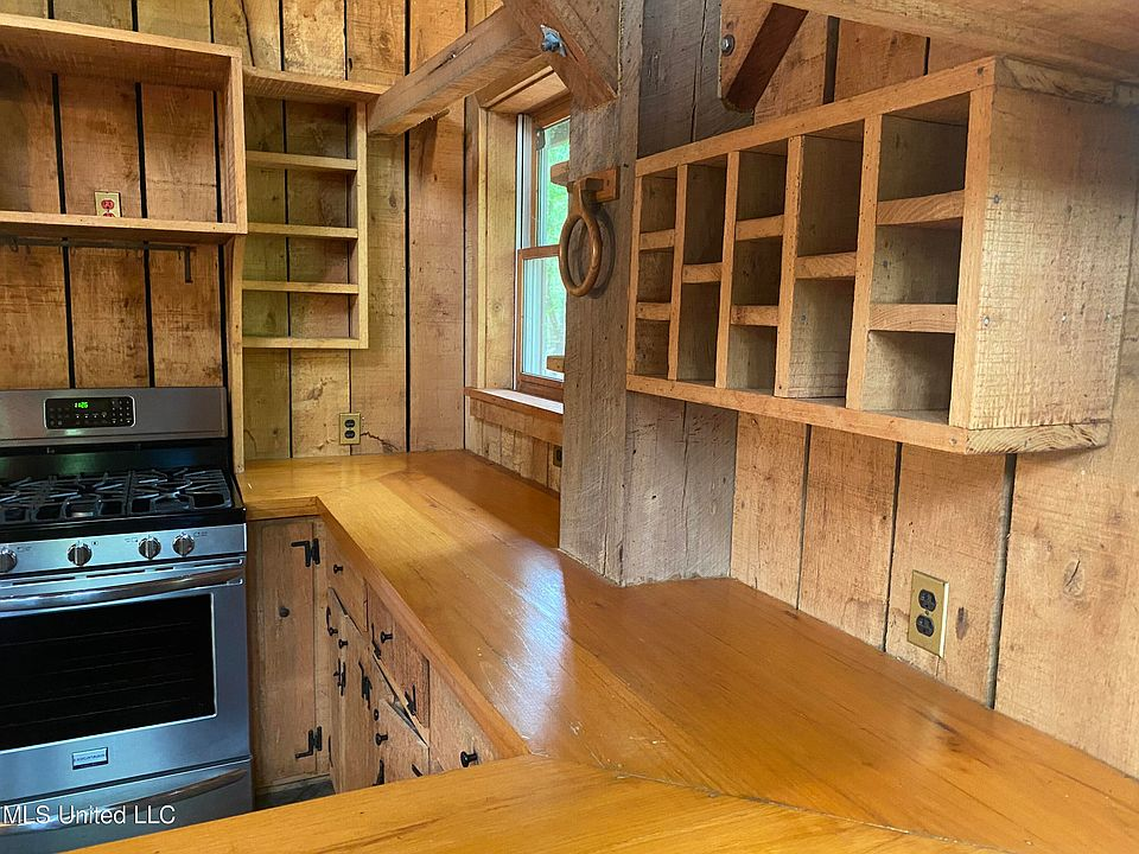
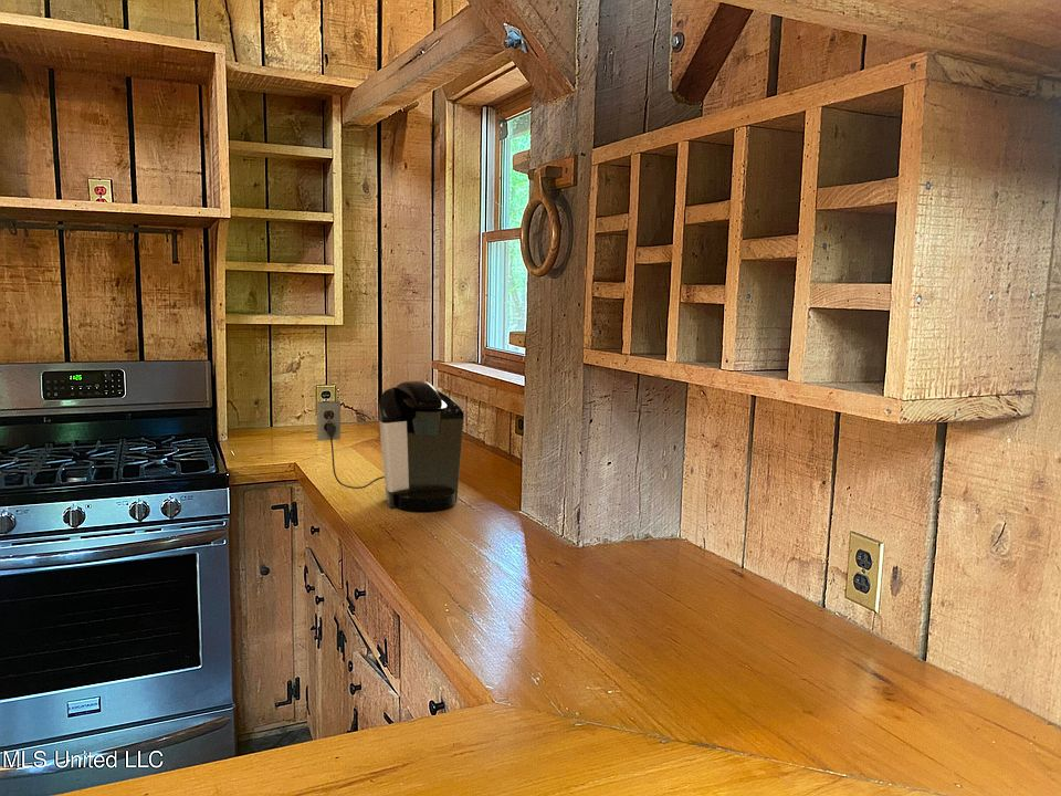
+ coffee maker [316,380,465,512]
